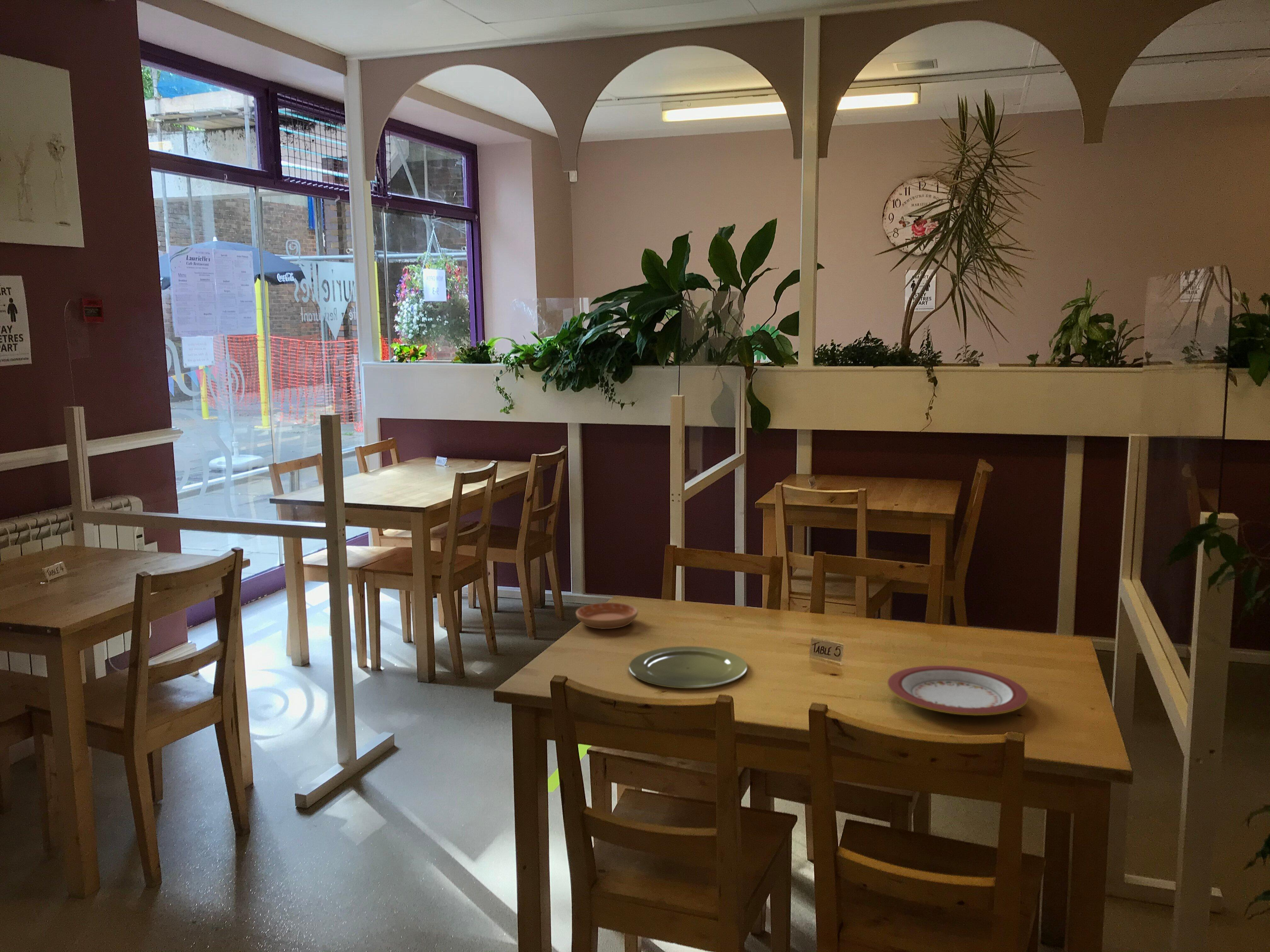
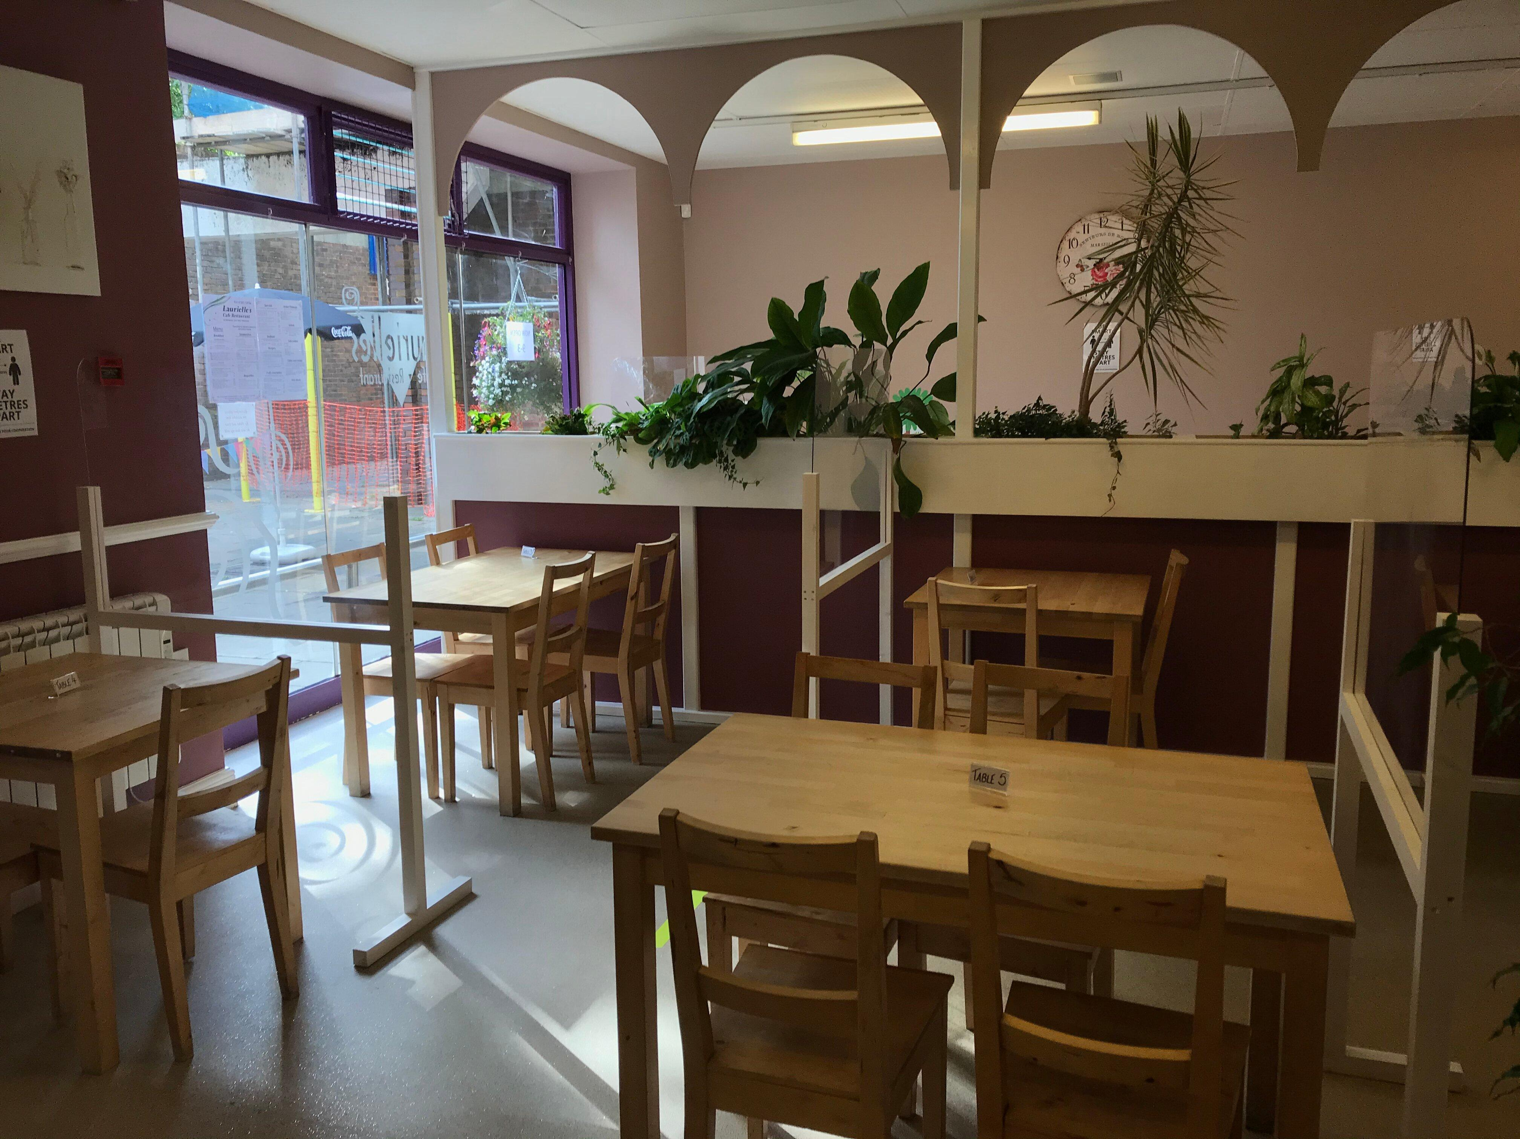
- plate [629,646,748,688]
- saucer [576,602,638,629]
- plate [887,665,1029,716]
